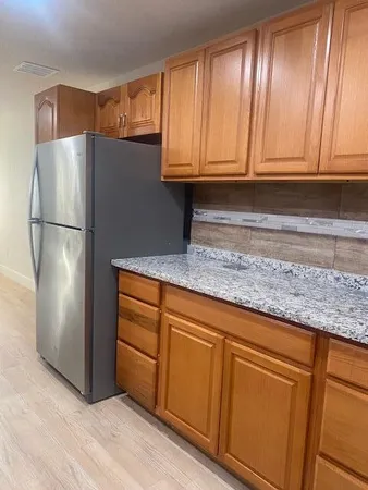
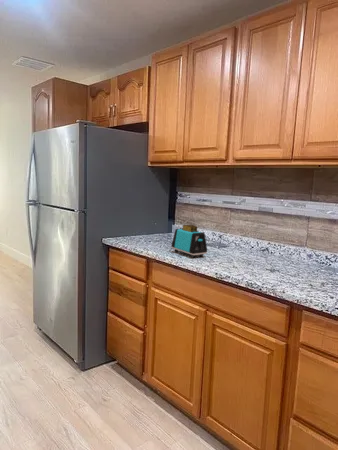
+ toaster [170,224,208,259]
